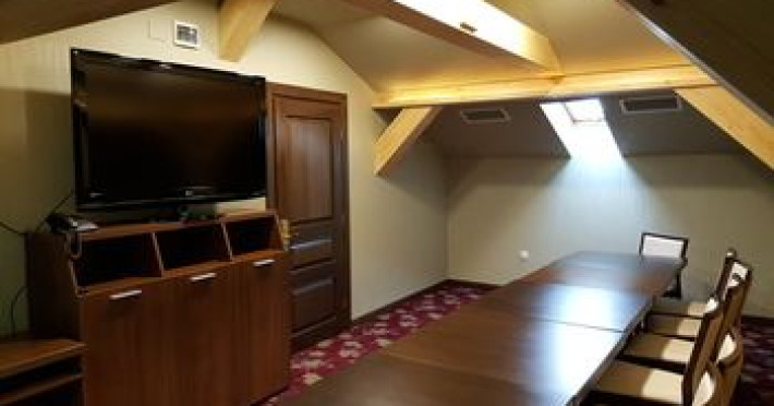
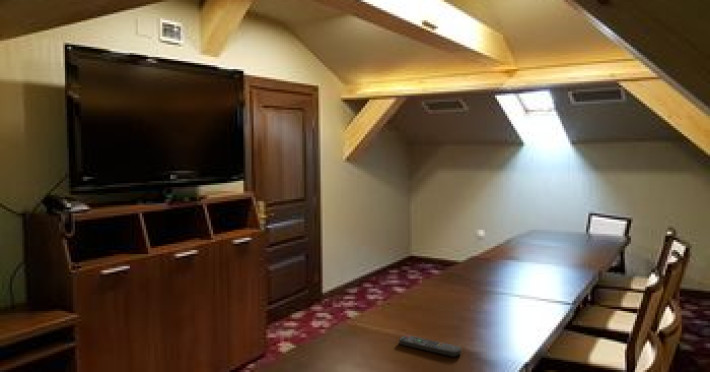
+ remote control [398,334,462,358]
